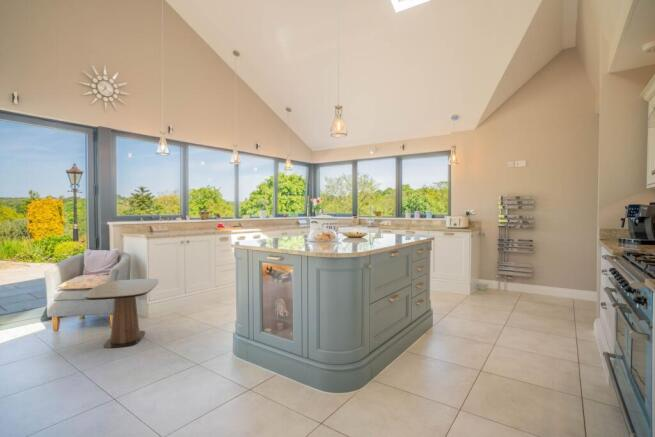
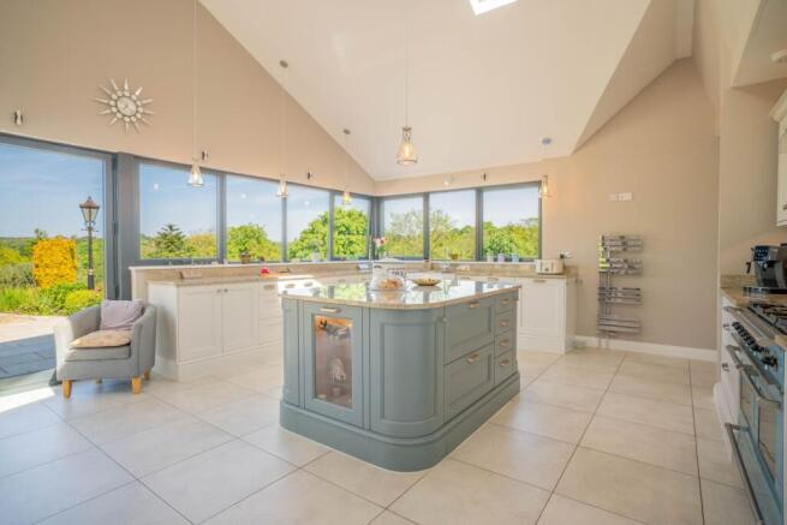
- side table [82,278,160,349]
